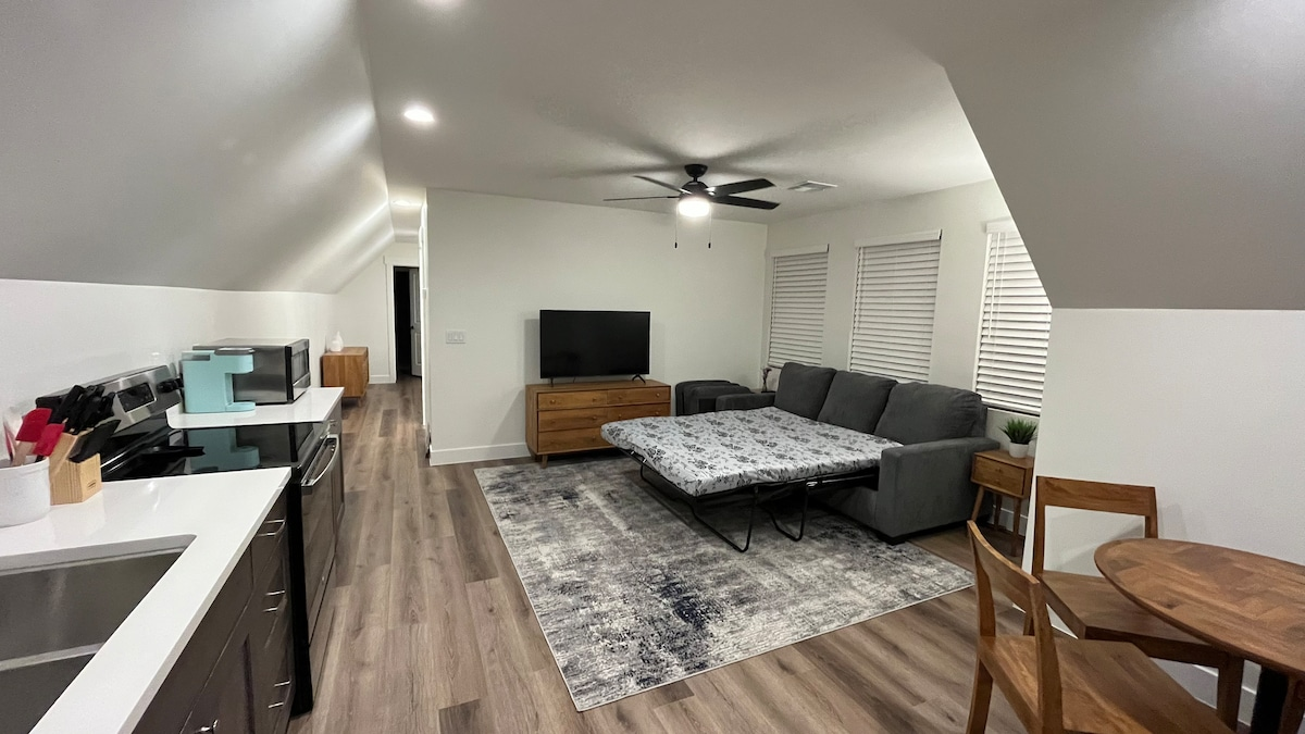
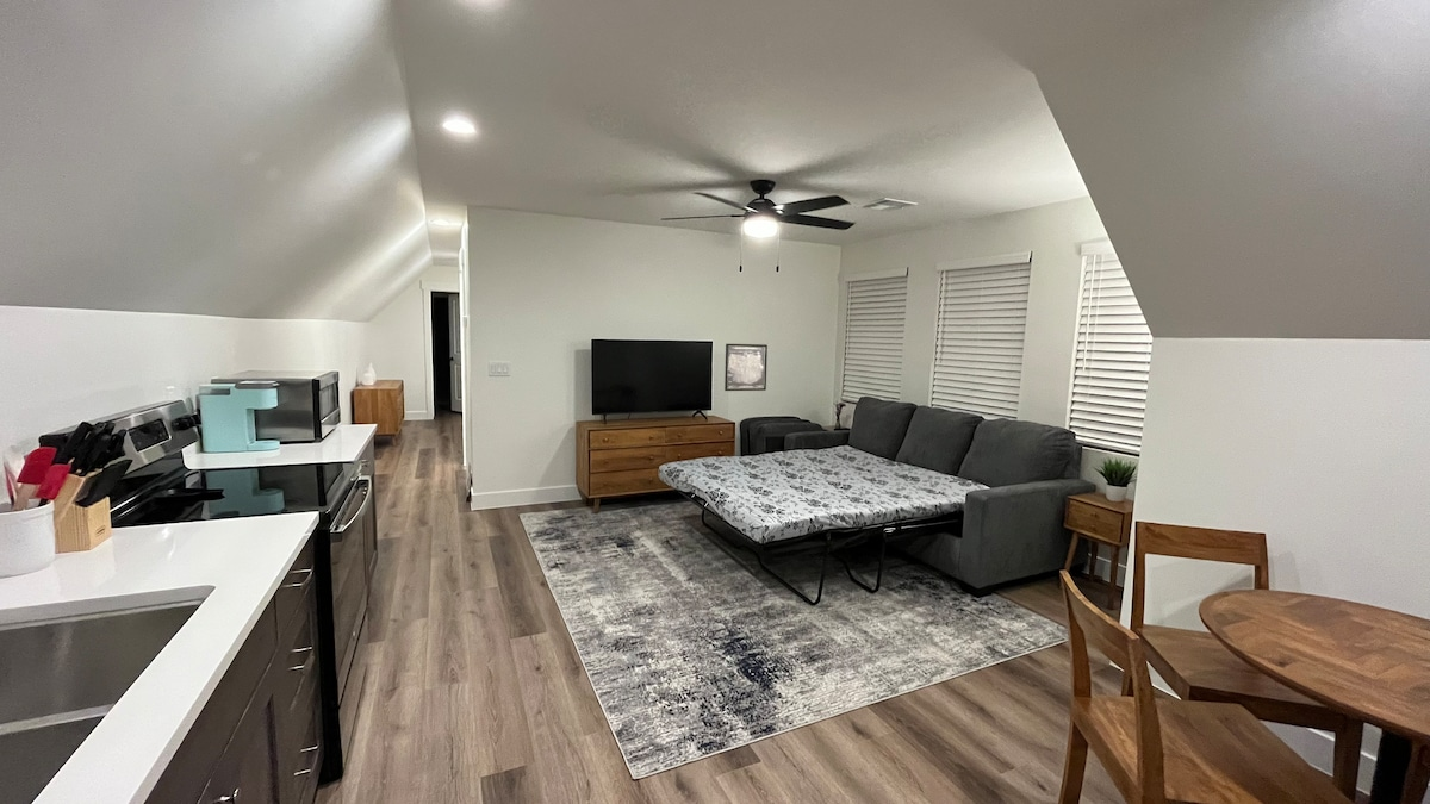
+ wall art [723,343,769,392]
